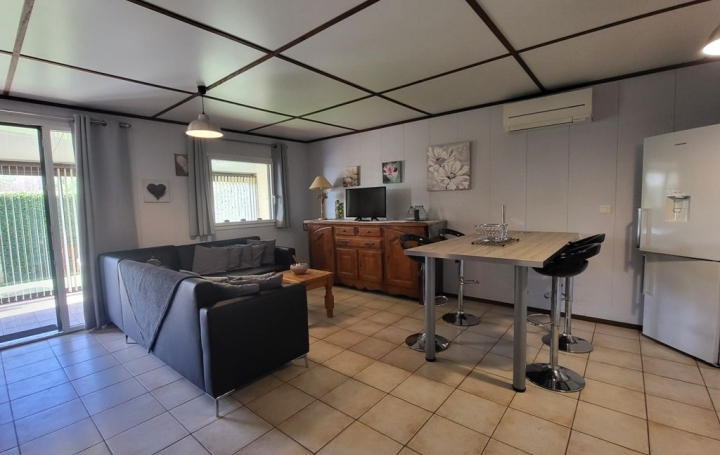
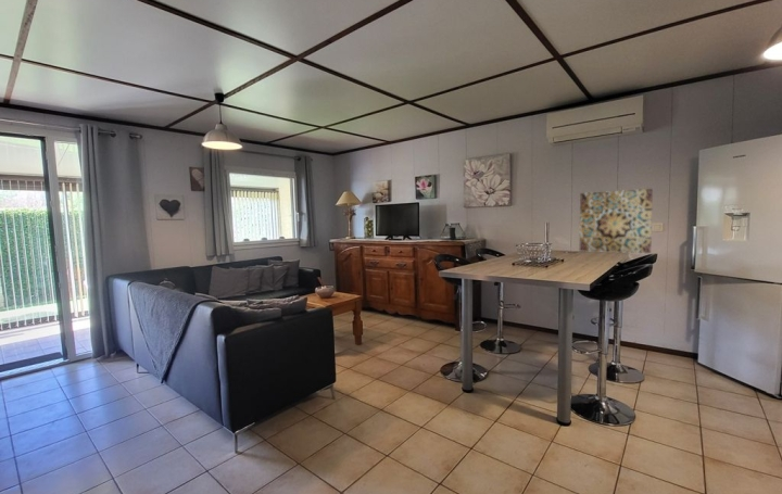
+ wall art [579,188,654,254]
